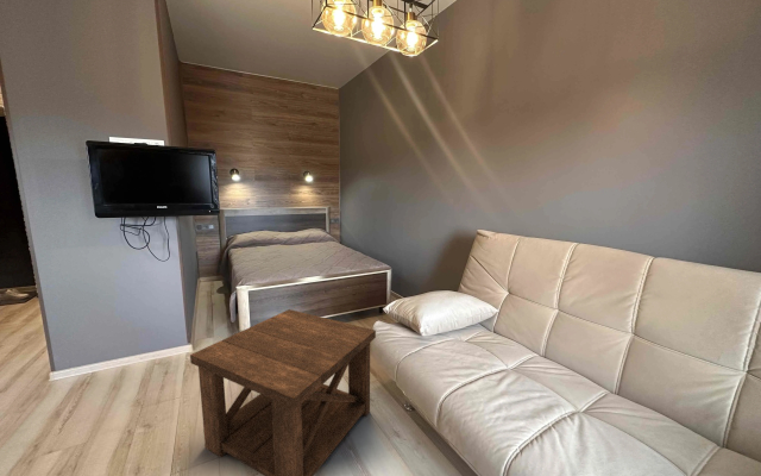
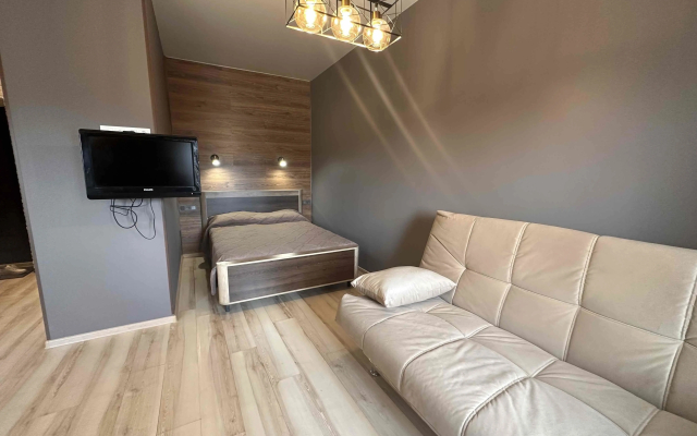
- side table [189,308,377,476]
